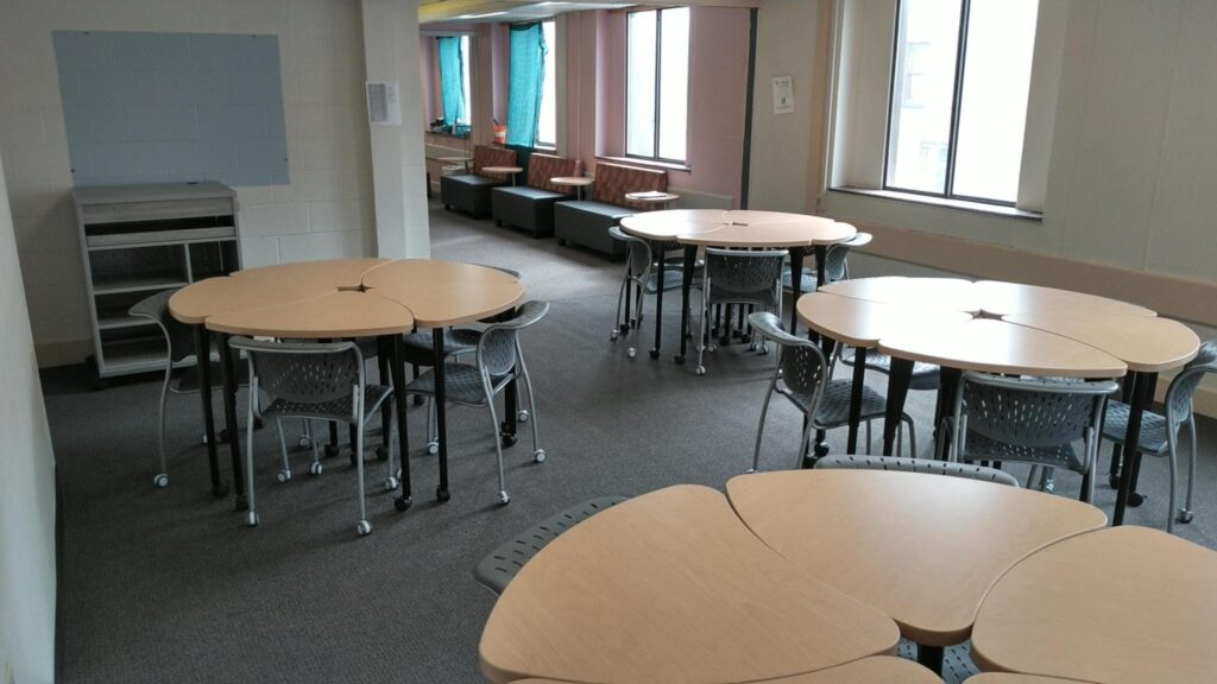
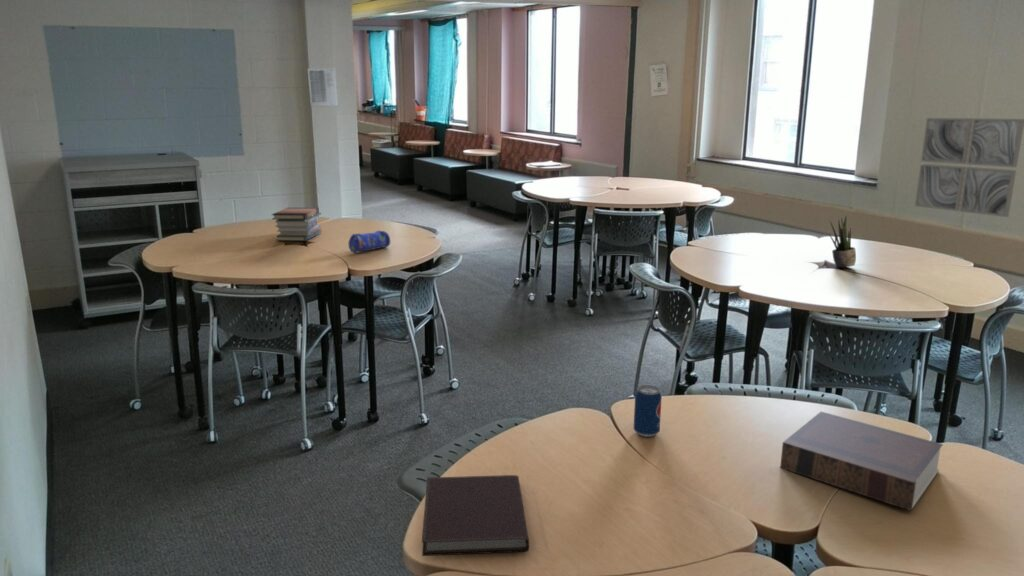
+ book [779,411,944,512]
+ notebook [421,474,530,557]
+ beverage can [633,384,663,438]
+ wall art [914,117,1024,218]
+ book stack [271,206,323,242]
+ pencil case [348,230,391,254]
+ potted plant [828,215,857,268]
